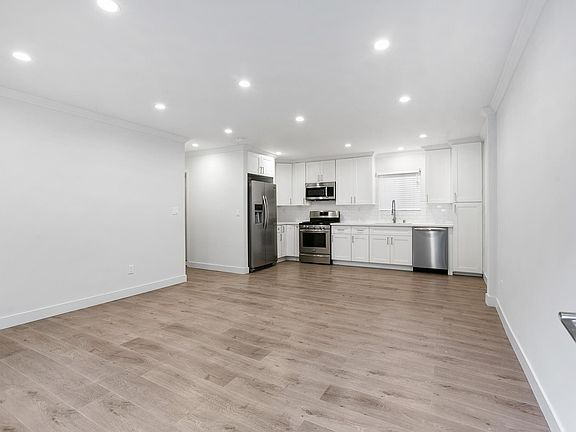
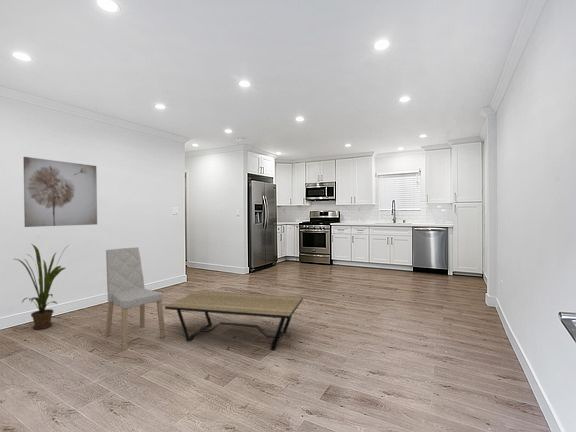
+ wall art [22,156,98,228]
+ coffee table [164,290,304,351]
+ dining chair [104,246,166,351]
+ house plant [14,243,70,330]
